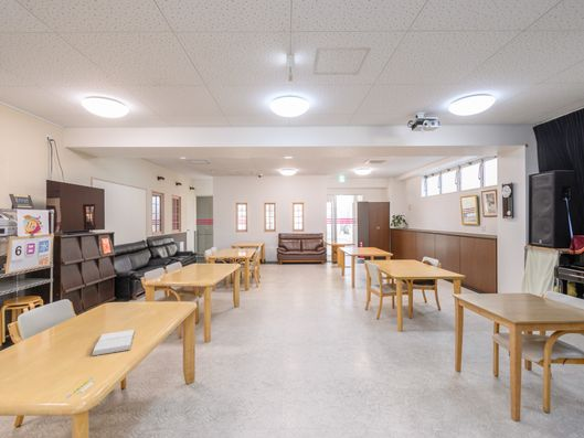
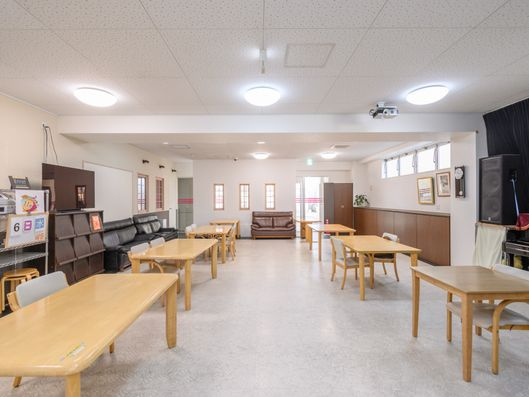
- book [91,329,136,357]
